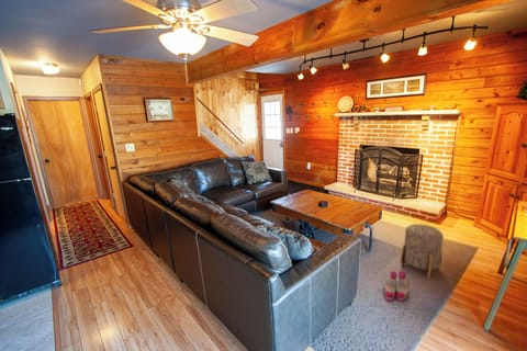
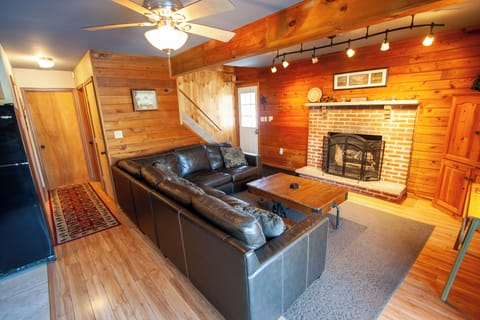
- stool [400,223,445,280]
- boots [382,270,411,302]
